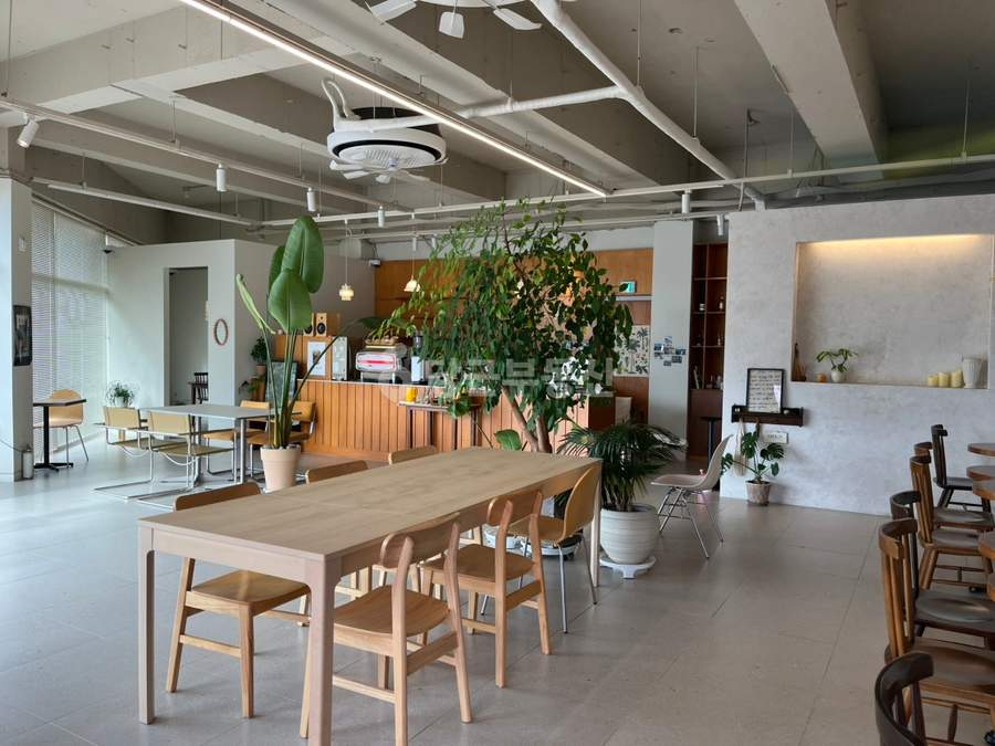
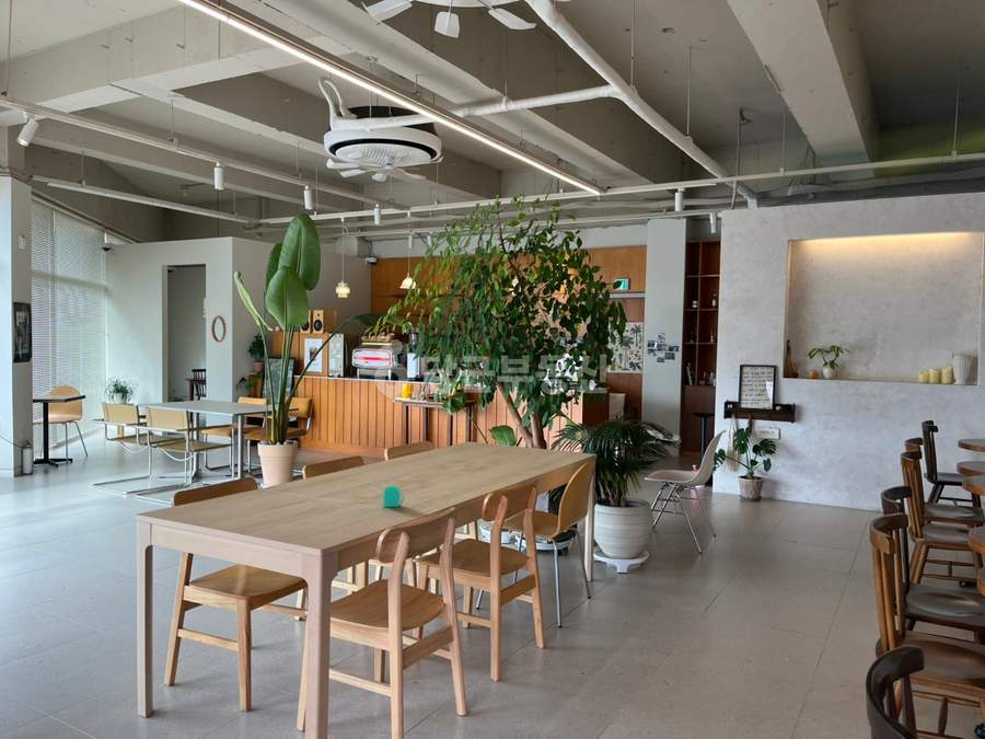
+ cup [382,485,406,508]
